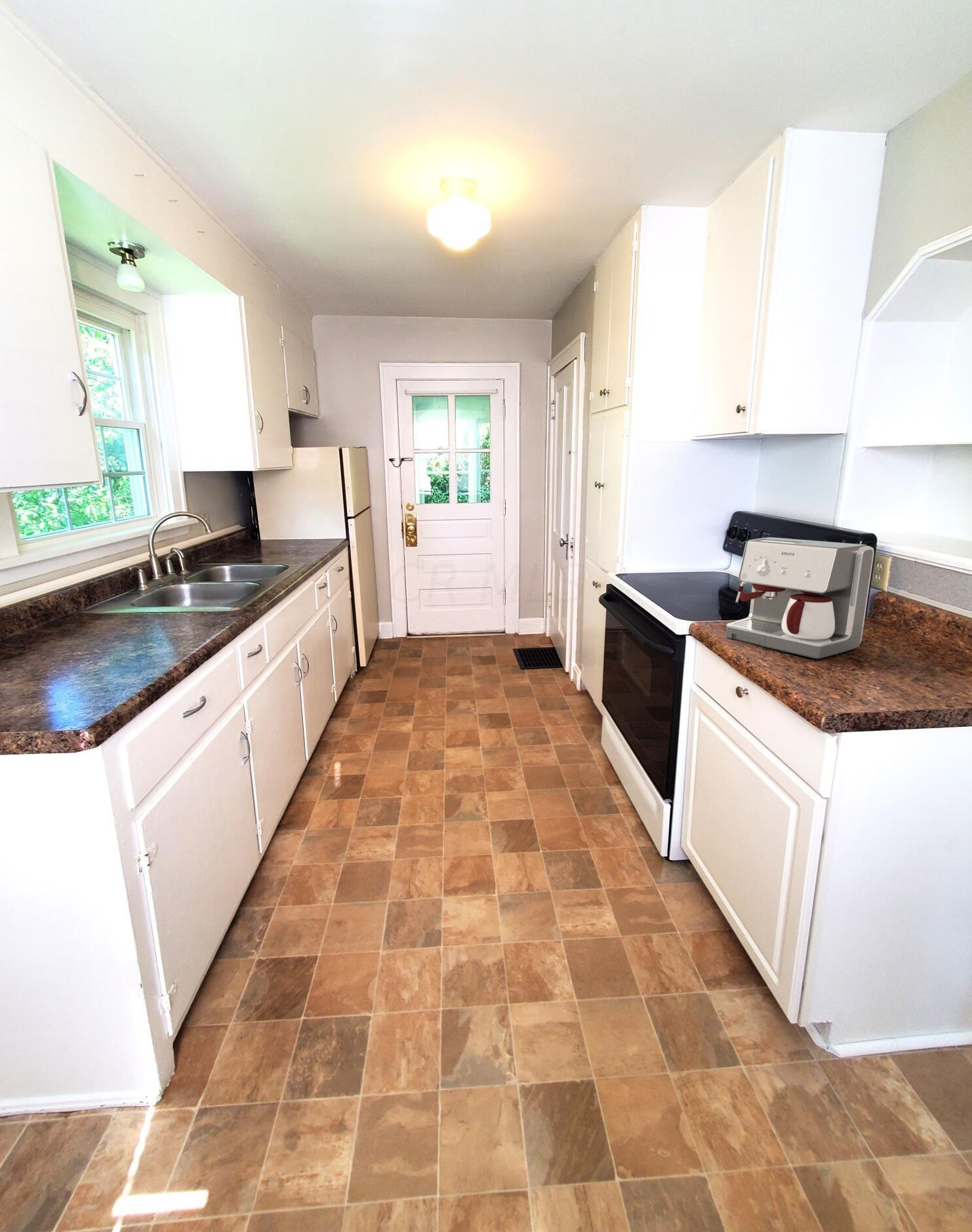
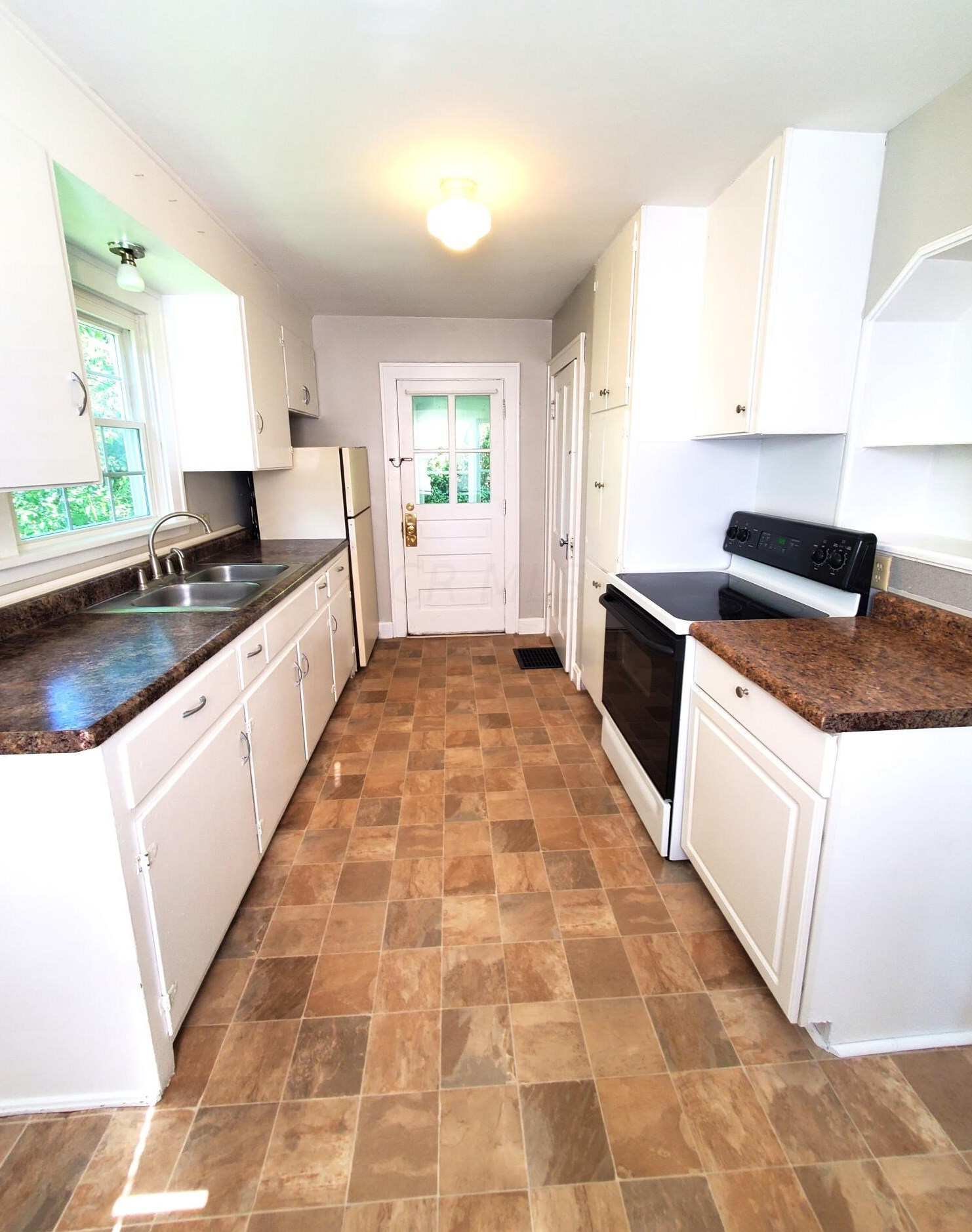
- coffee maker [725,537,875,659]
